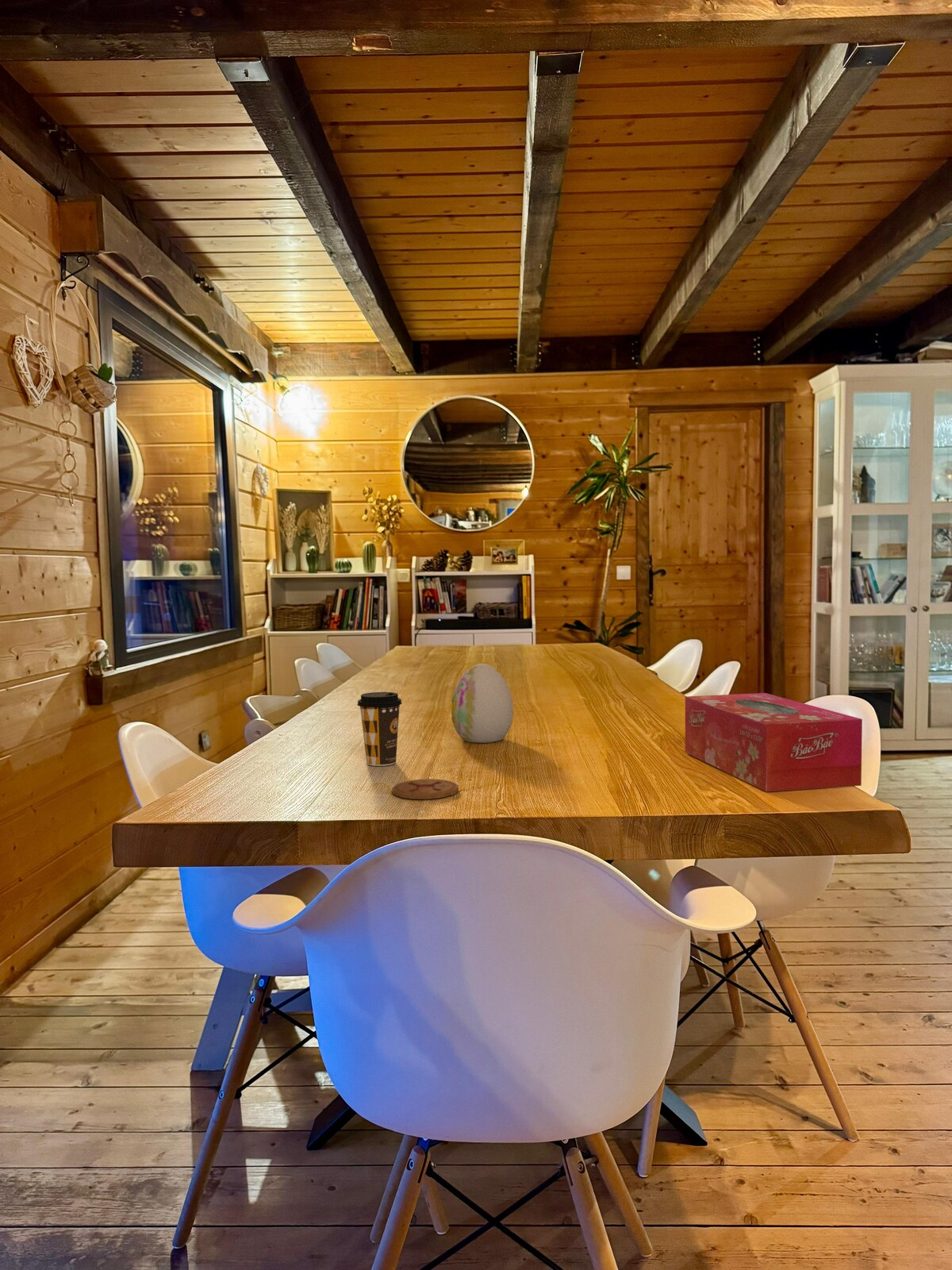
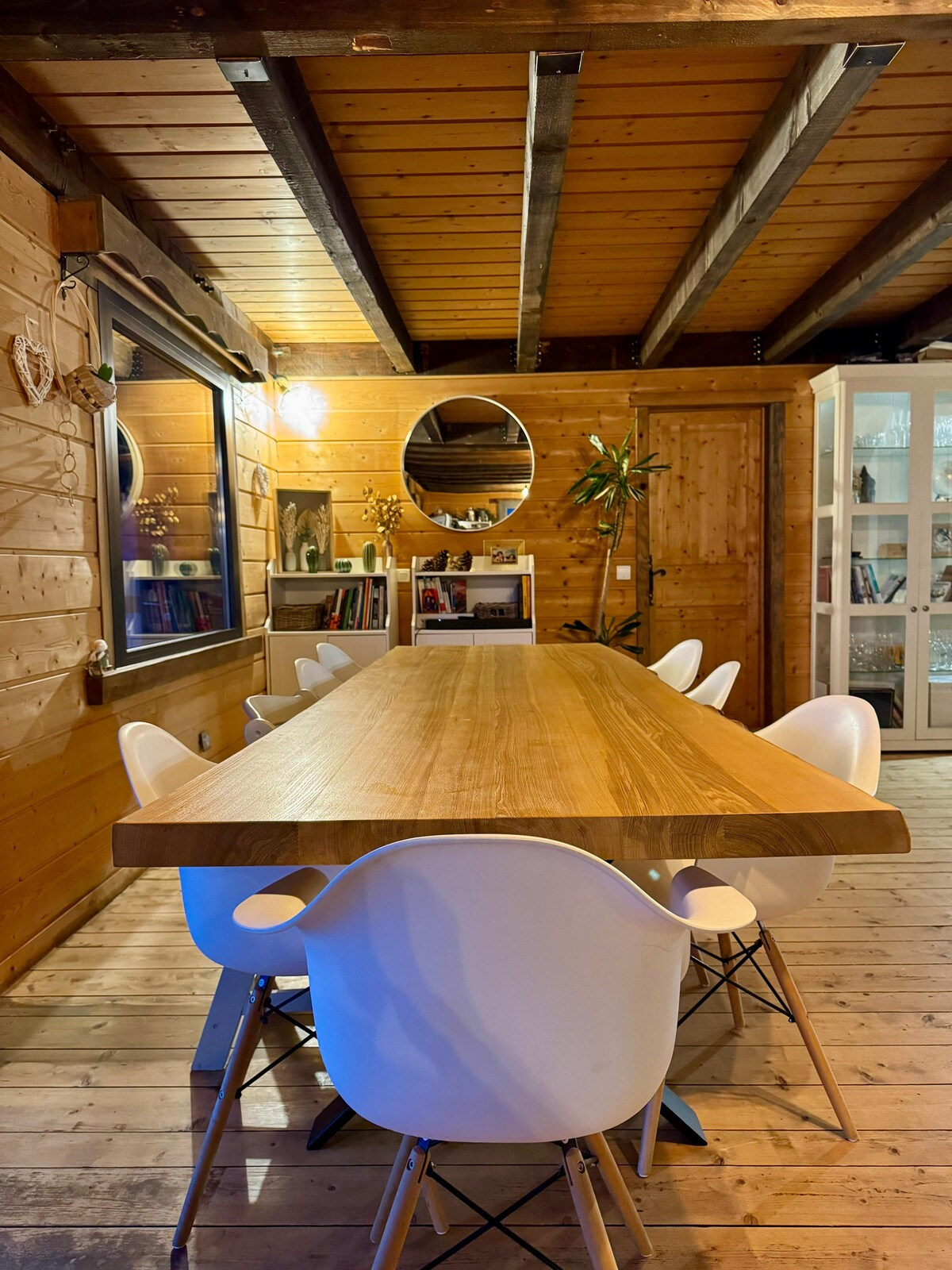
- tissue box [685,692,863,792]
- coaster [391,778,459,800]
- coffee cup [356,691,402,767]
- decorative egg [451,663,514,744]
